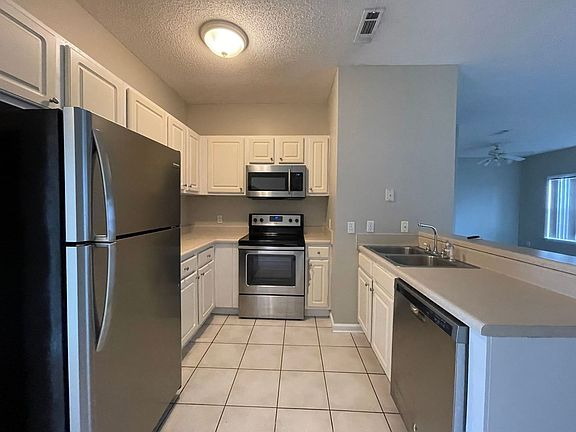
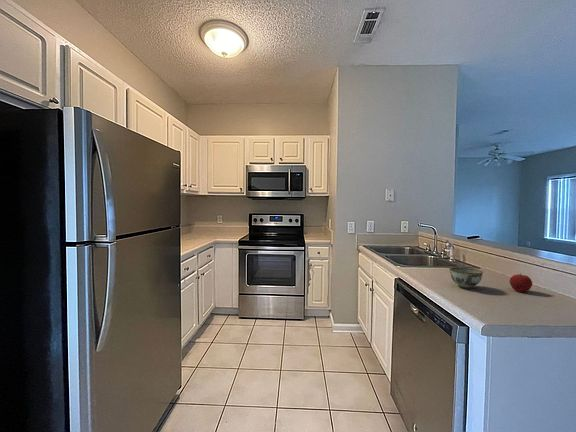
+ bowl [448,266,484,289]
+ apple [509,273,533,293]
